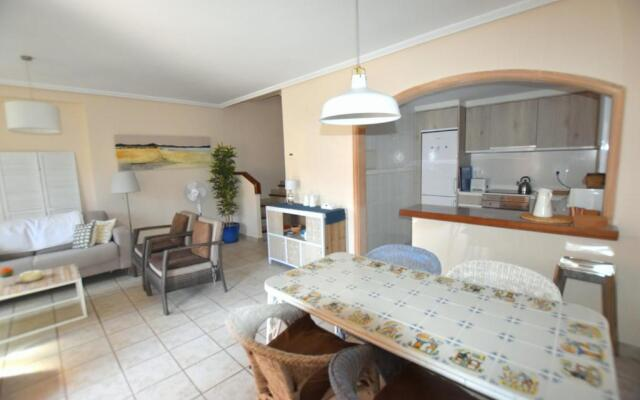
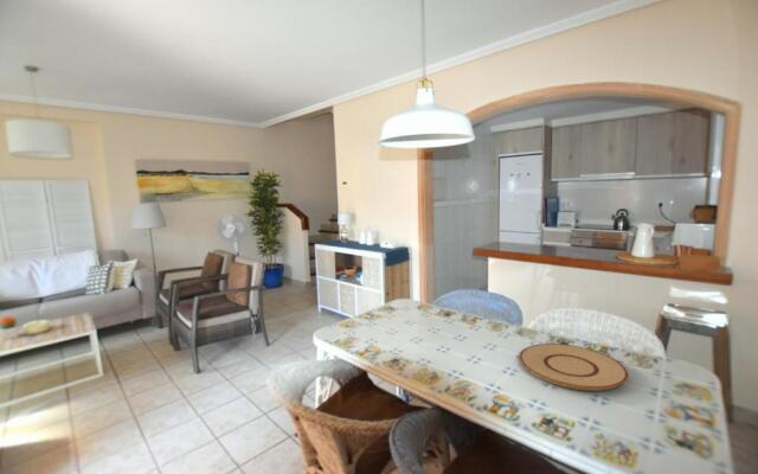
+ plate [518,342,630,392]
